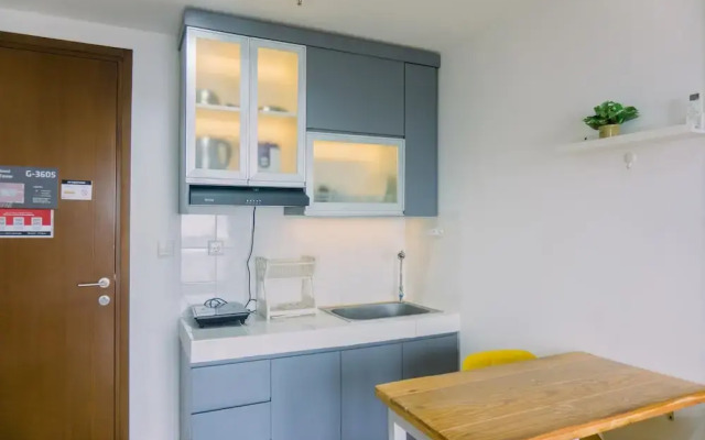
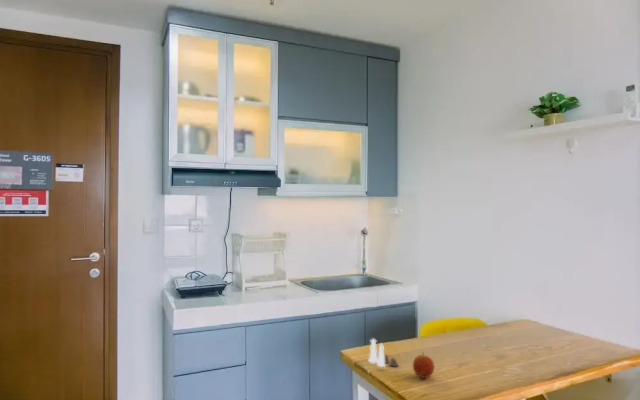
+ fruit [412,352,435,379]
+ salt and pepper shaker set [367,338,399,368]
